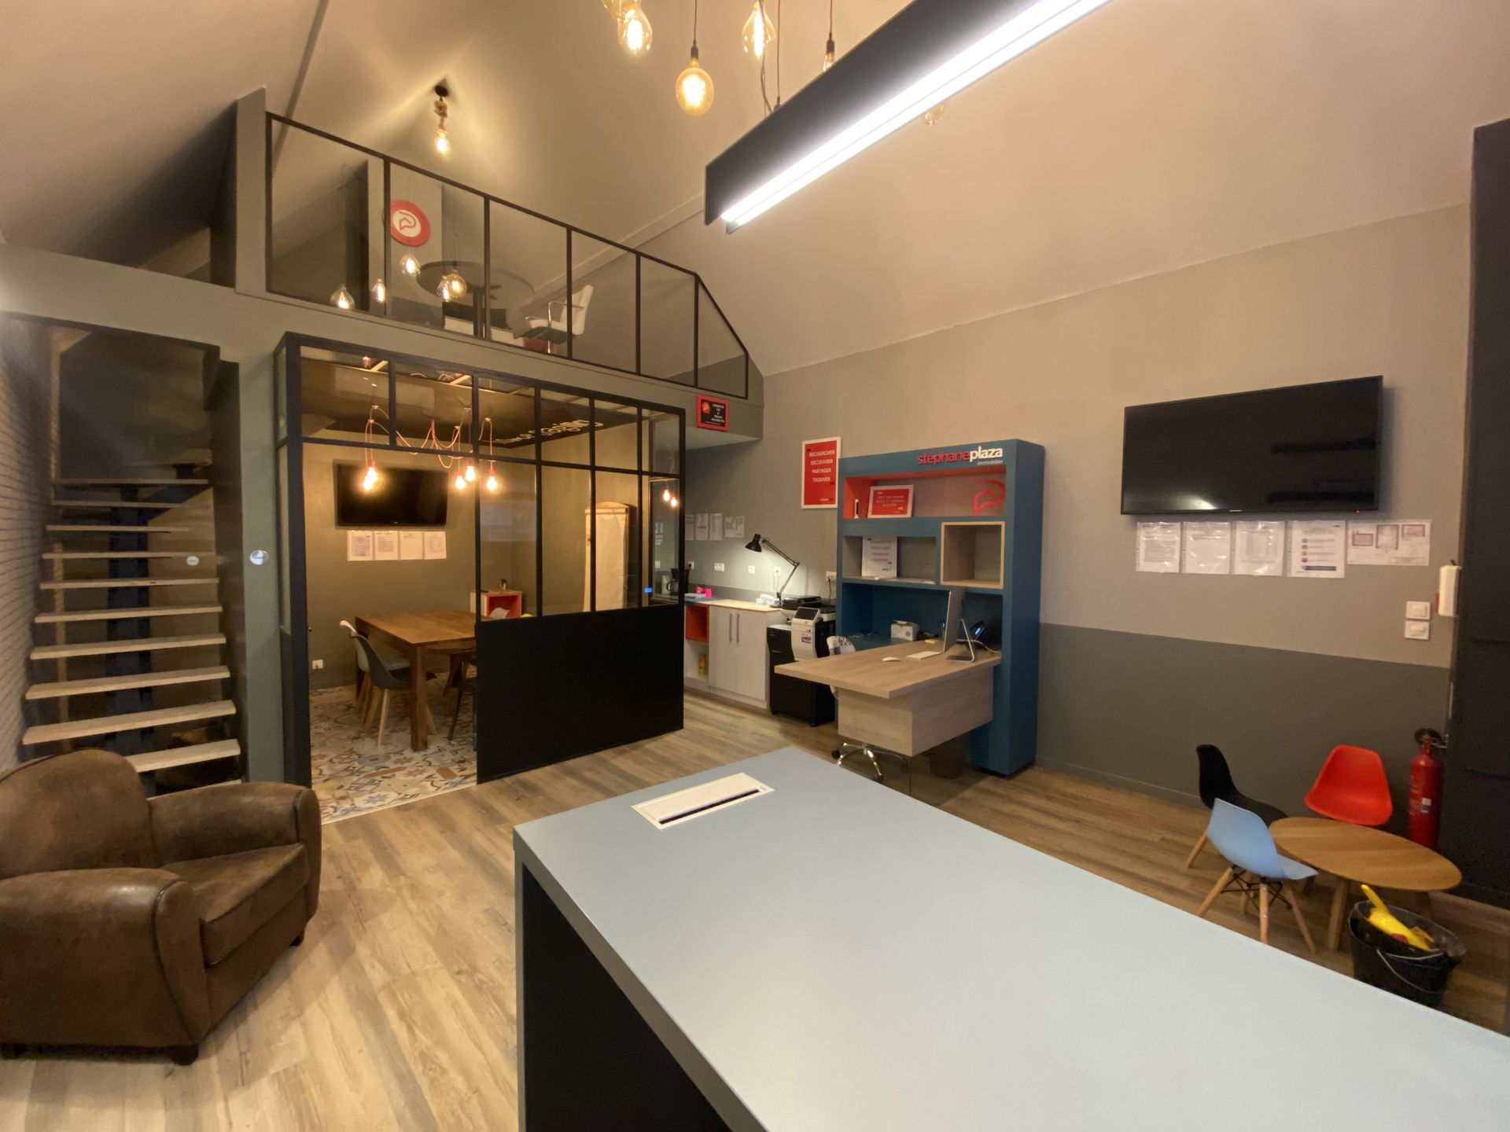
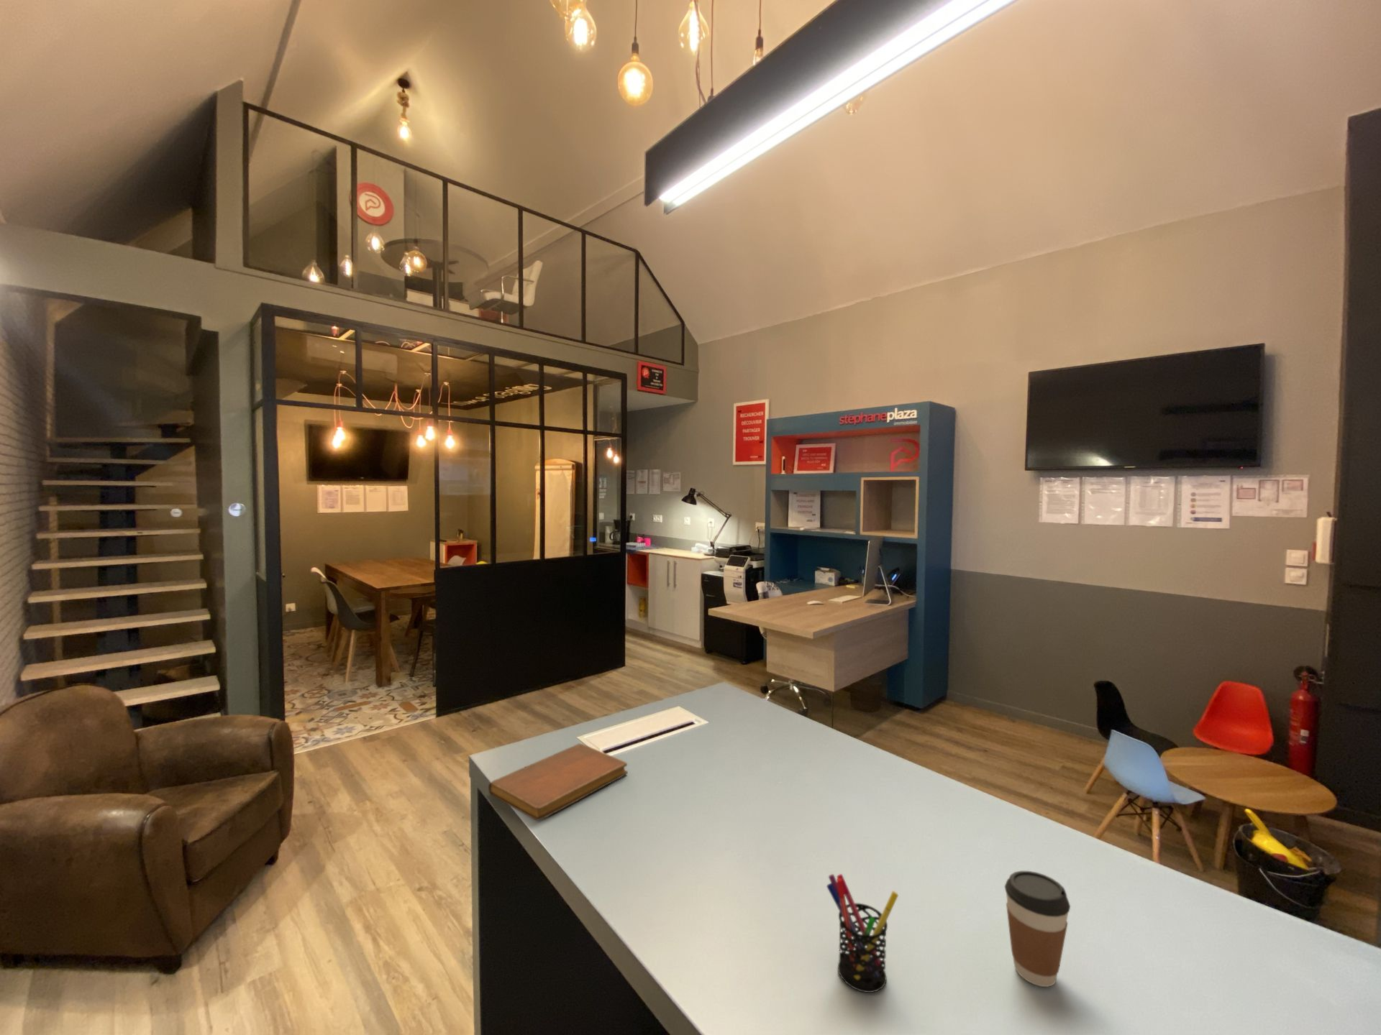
+ coffee cup [1004,871,1071,987]
+ notebook [487,743,629,822]
+ pen holder [825,873,899,994]
